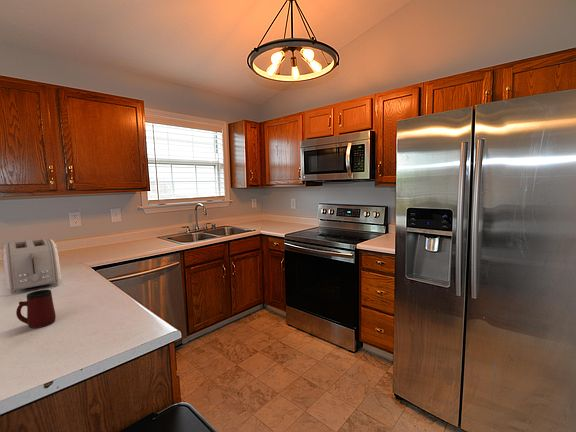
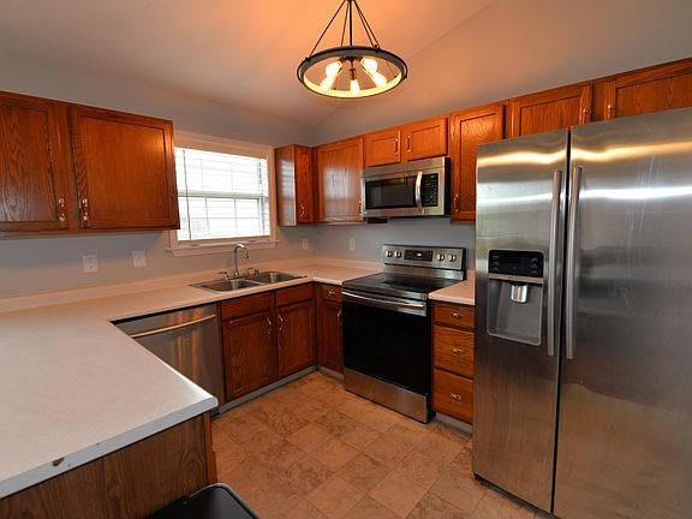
- mug [15,289,57,329]
- toaster [1,238,62,295]
